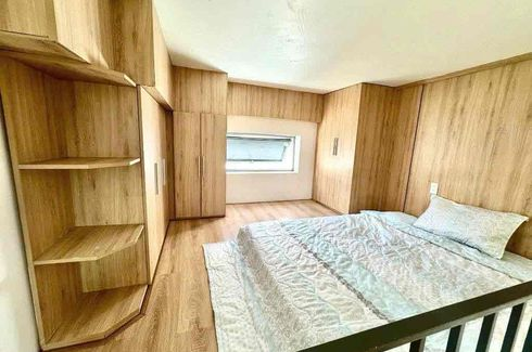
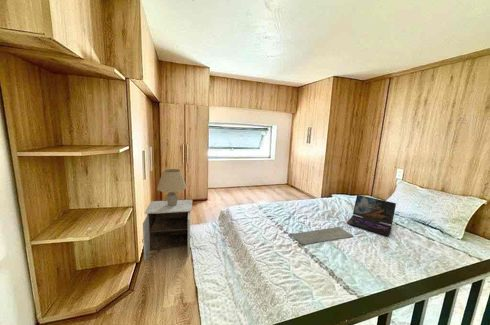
+ table lamp [156,168,188,206]
+ laptop [346,194,397,237]
+ nightstand [141,199,194,262]
+ bath mat [290,226,354,245]
